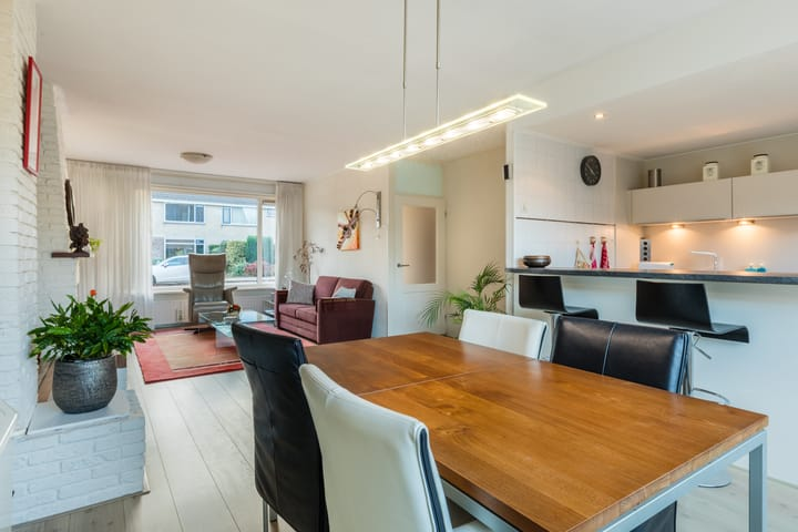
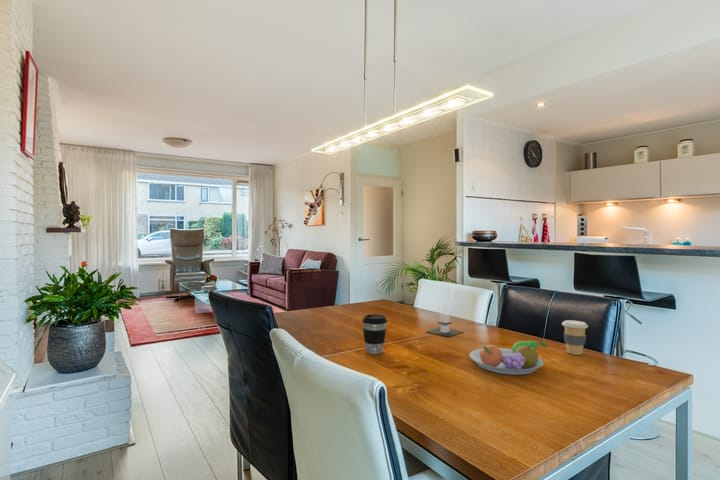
+ coffee cup [561,319,589,356]
+ fruit bowl [468,340,548,376]
+ coffee cup [361,313,388,355]
+ architectural model [424,312,463,338]
